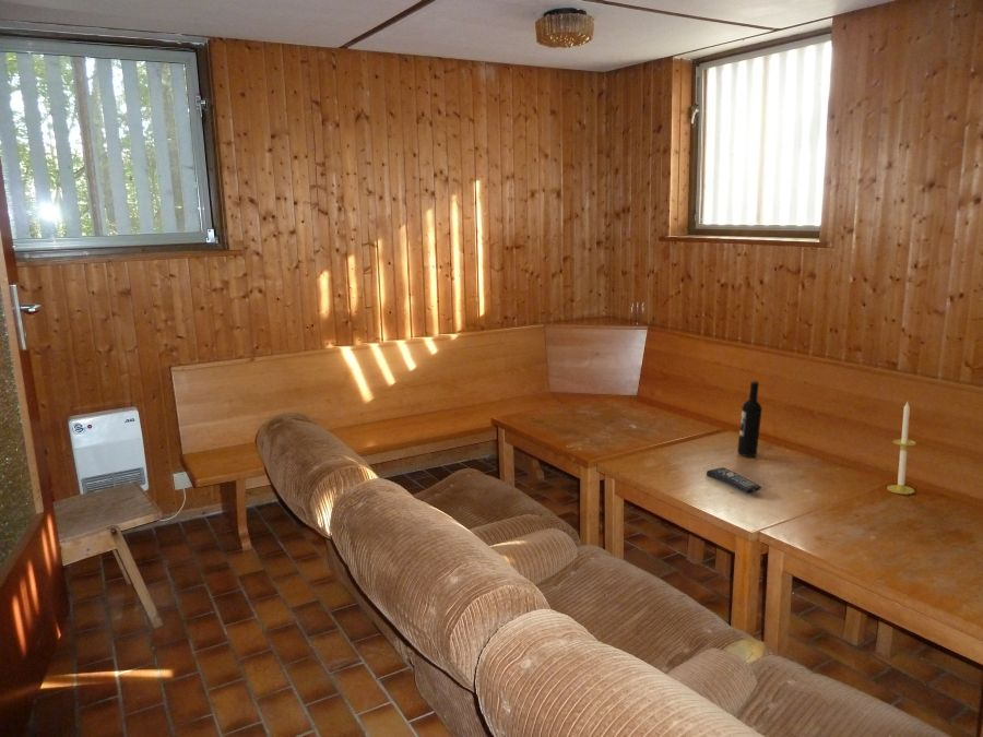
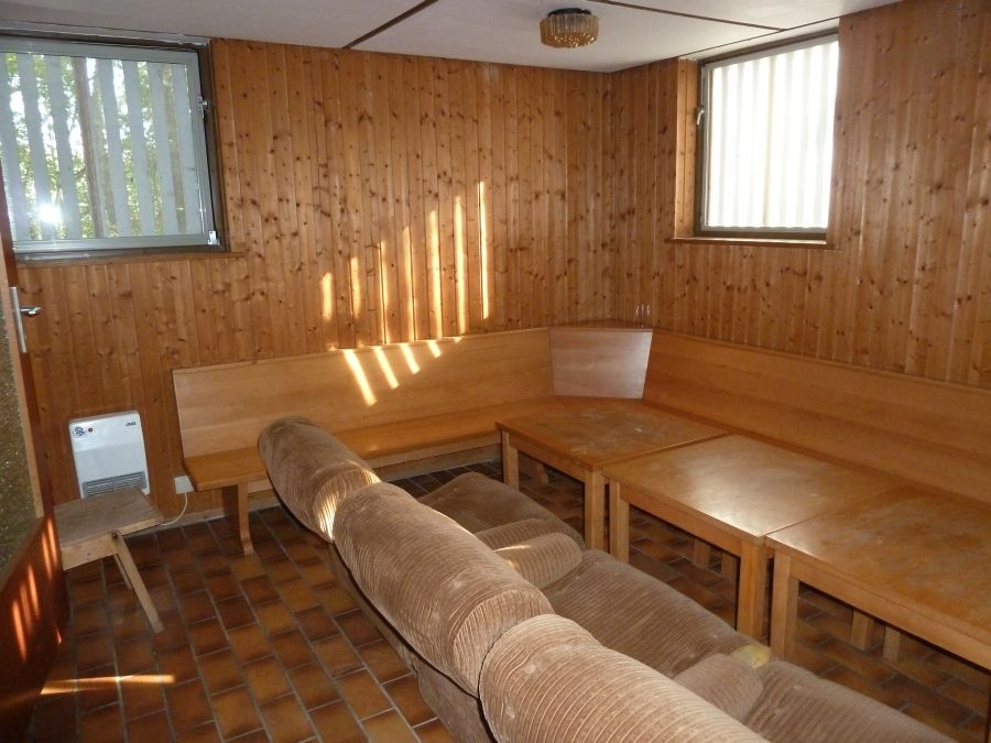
- remote control [706,466,762,494]
- candle [886,401,917,496]
- wine bottle [736,380,763,457]
